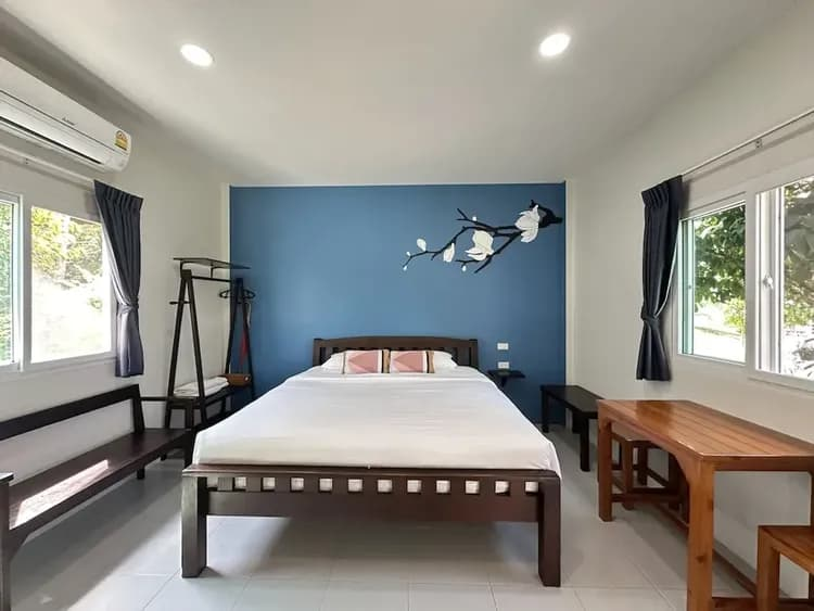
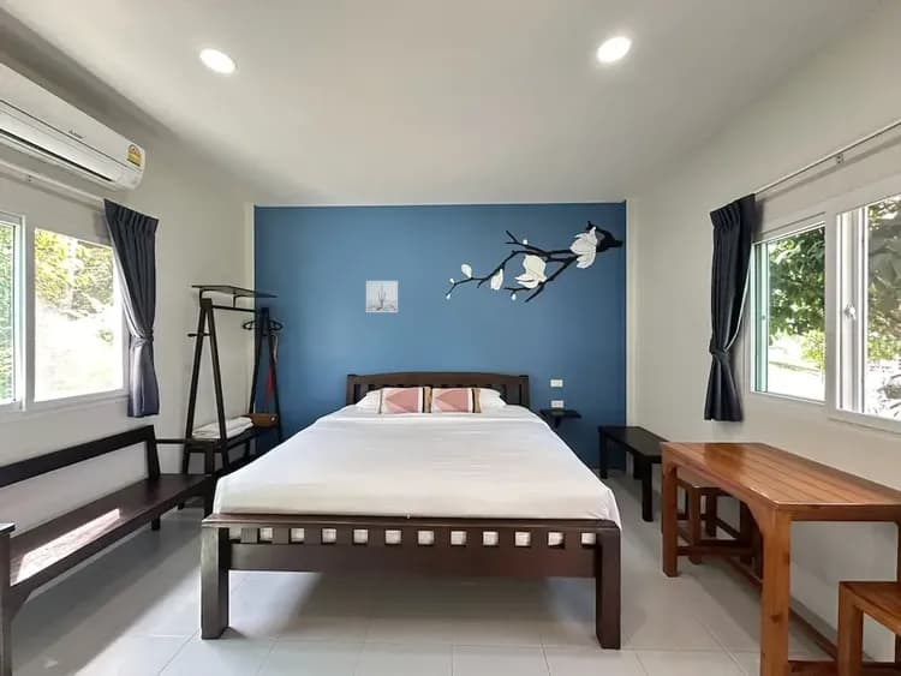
+ wall art [365,280,399,313]
